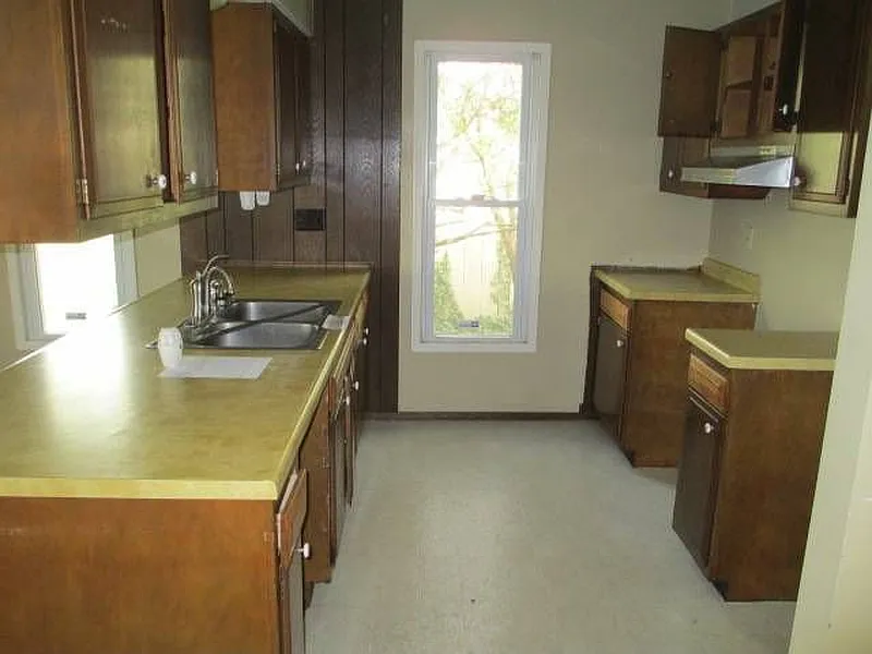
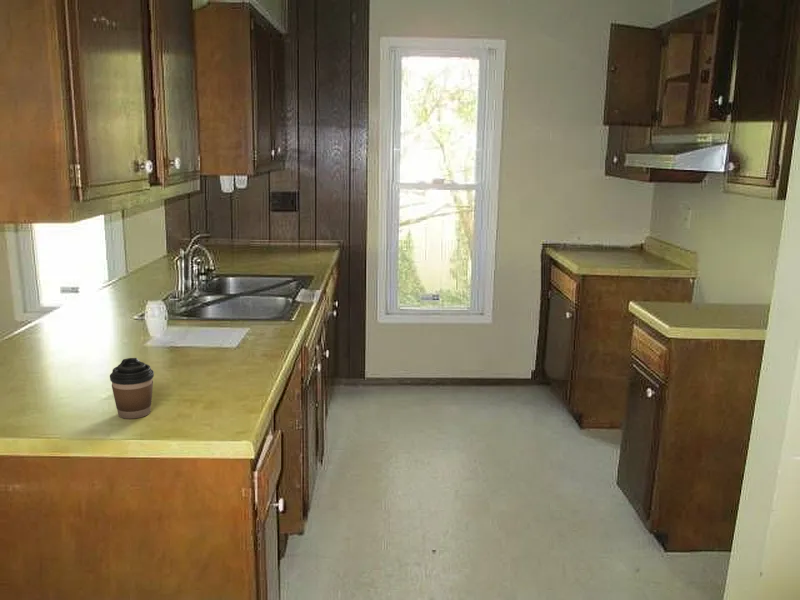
+ coffee cup [109,357,155,420]
